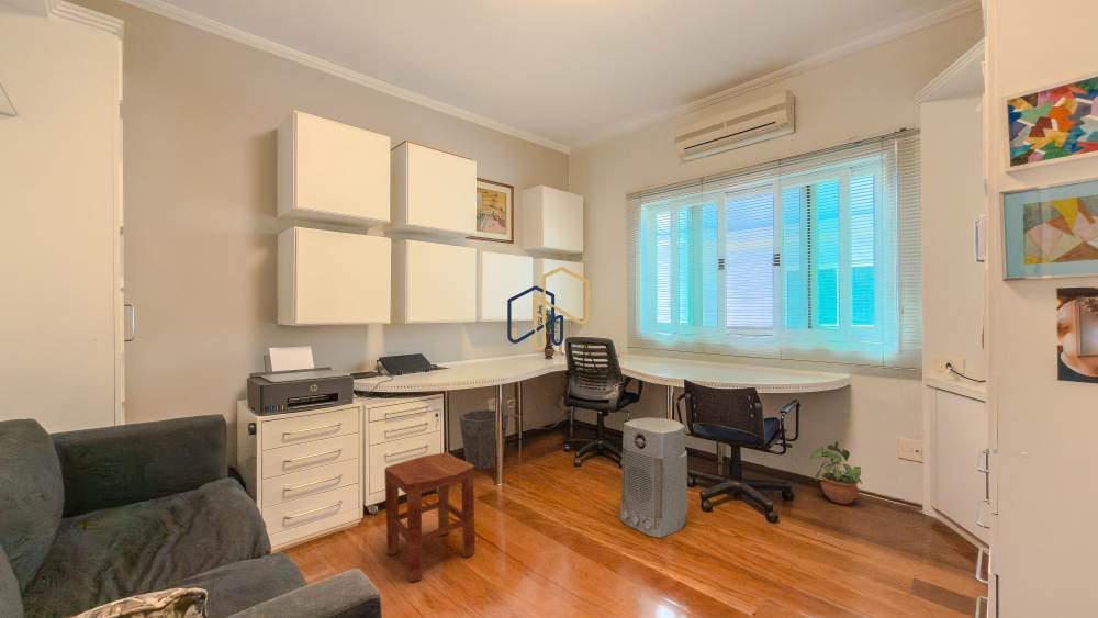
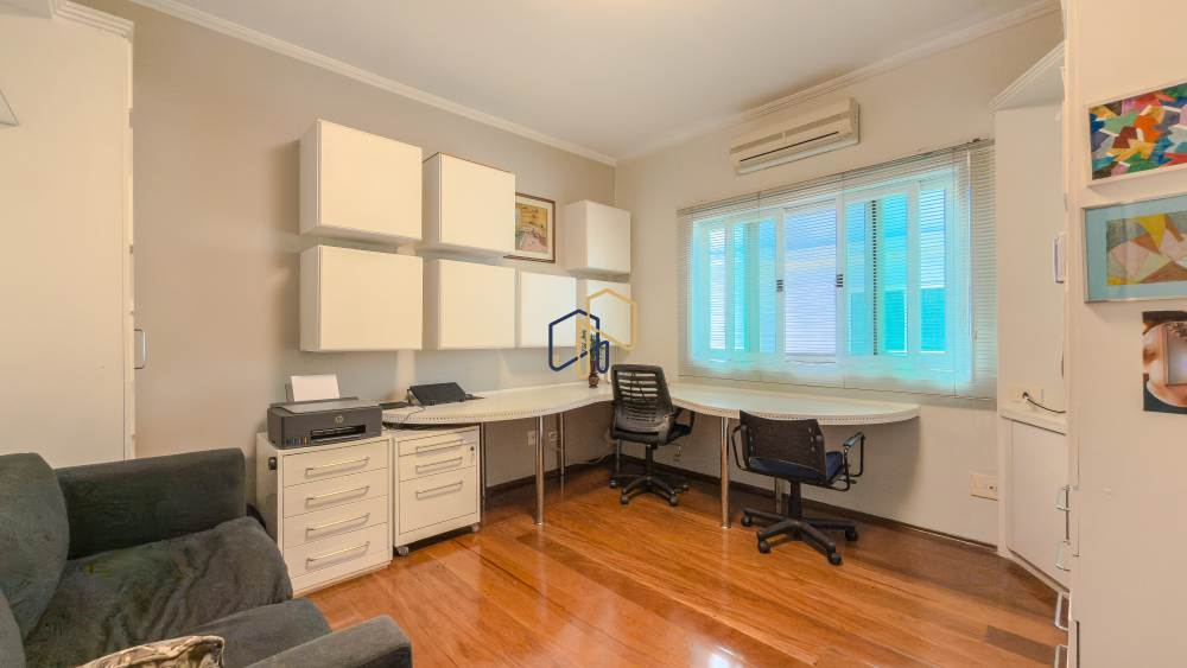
- air purifier [619,416,688,539]
- stool [383,451,477,583]
- potted plant [808,440,863,505]
- waste bin [458,408,509,470]
